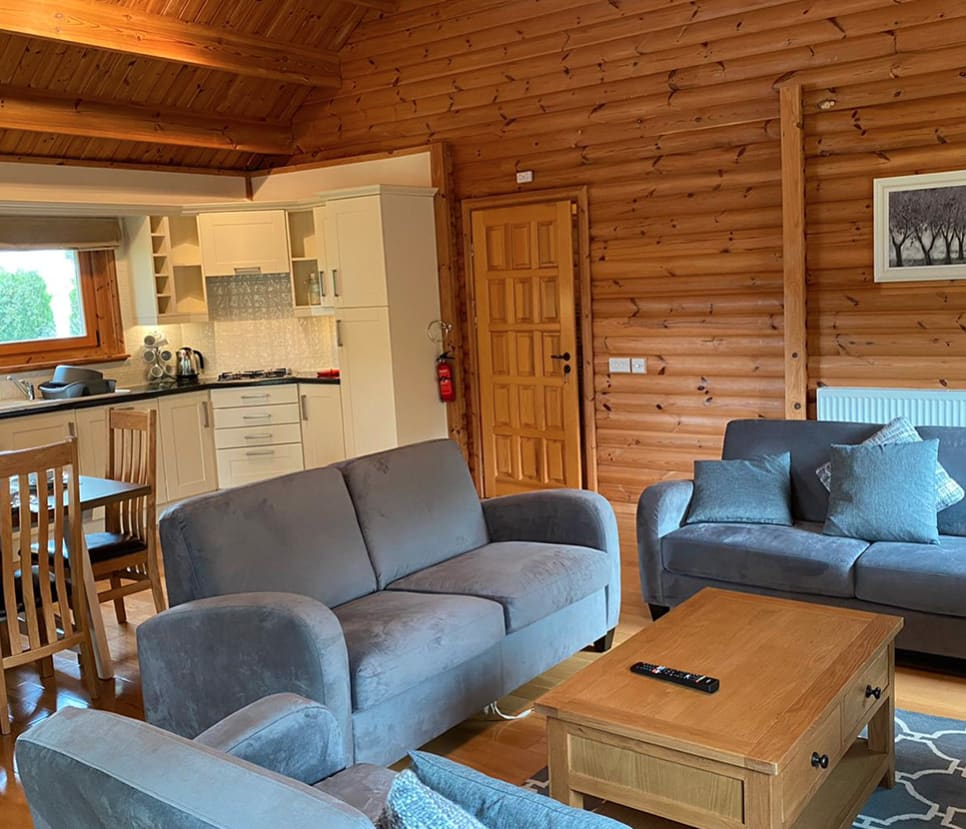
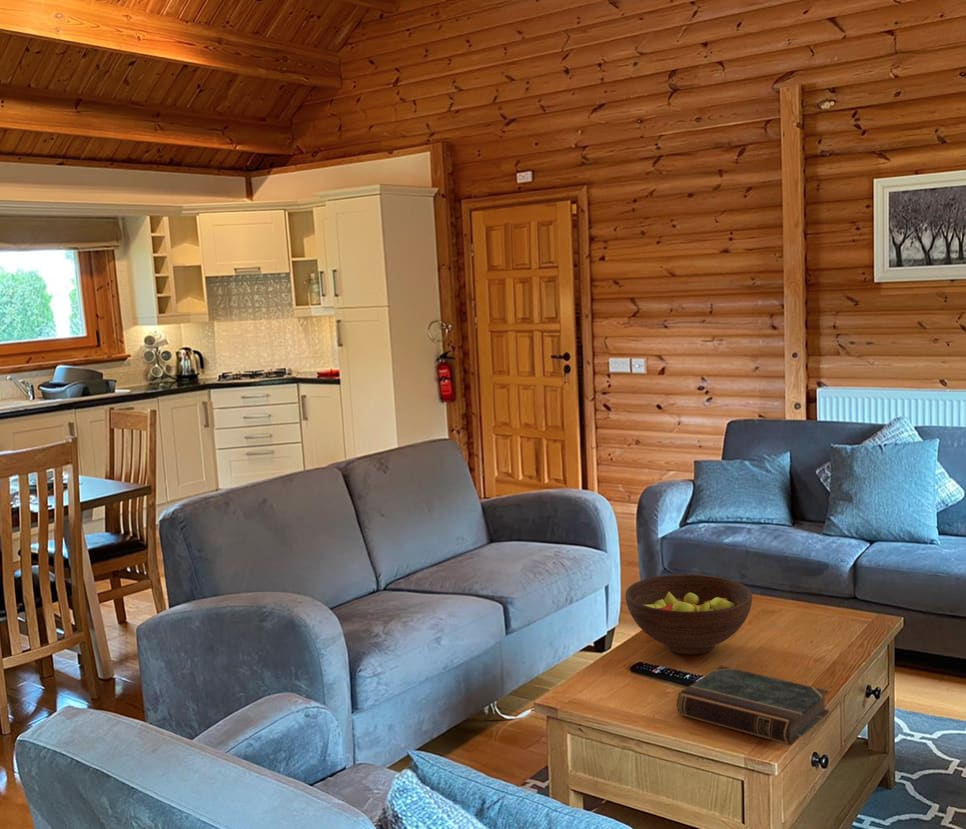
+ fruit bowl [624,573,753,655]
+ book [676,665,830,746]
